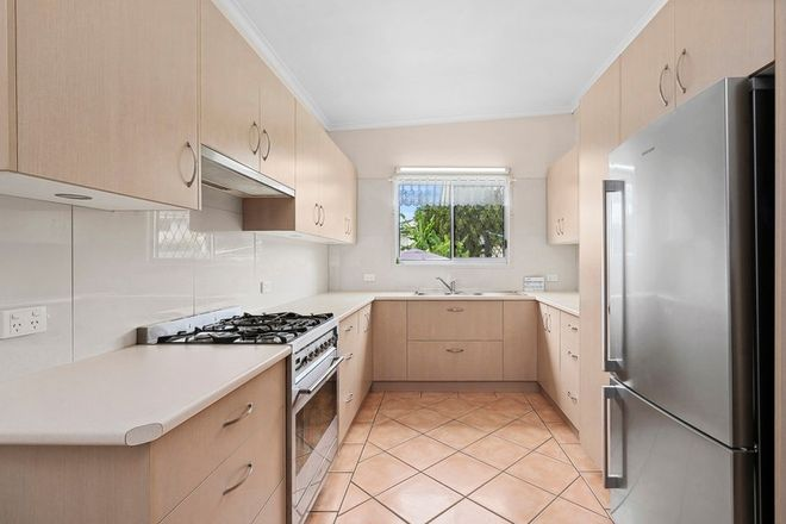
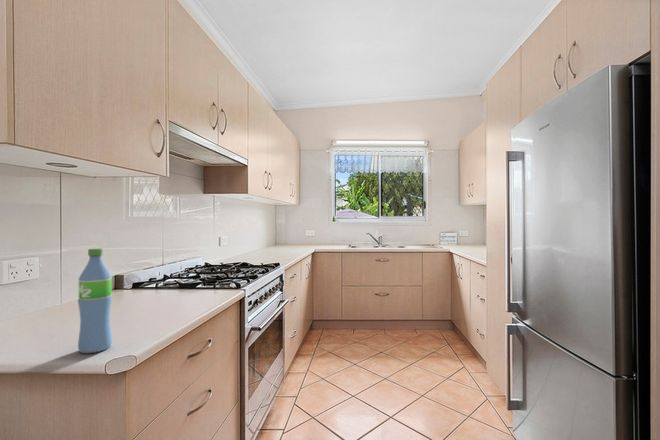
+ water bottle [77,247,113,354]
